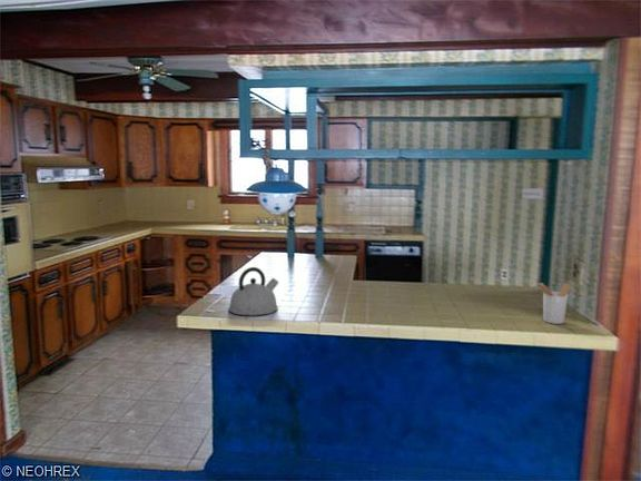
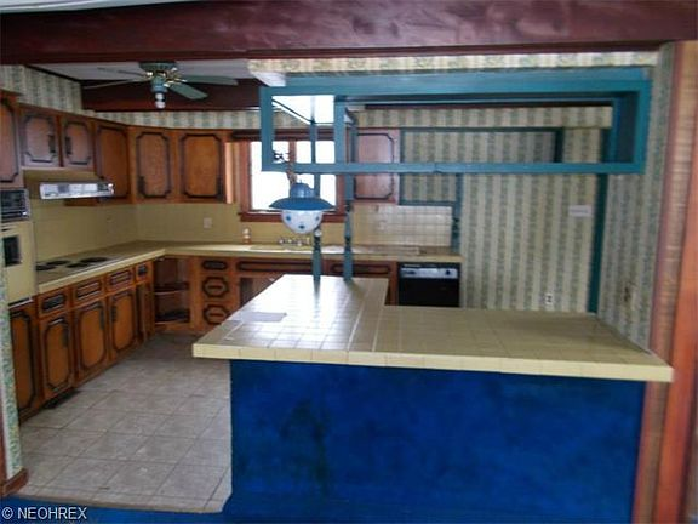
- kettle [227,266,279,316]
- utensil holder [535,282,572,325]
